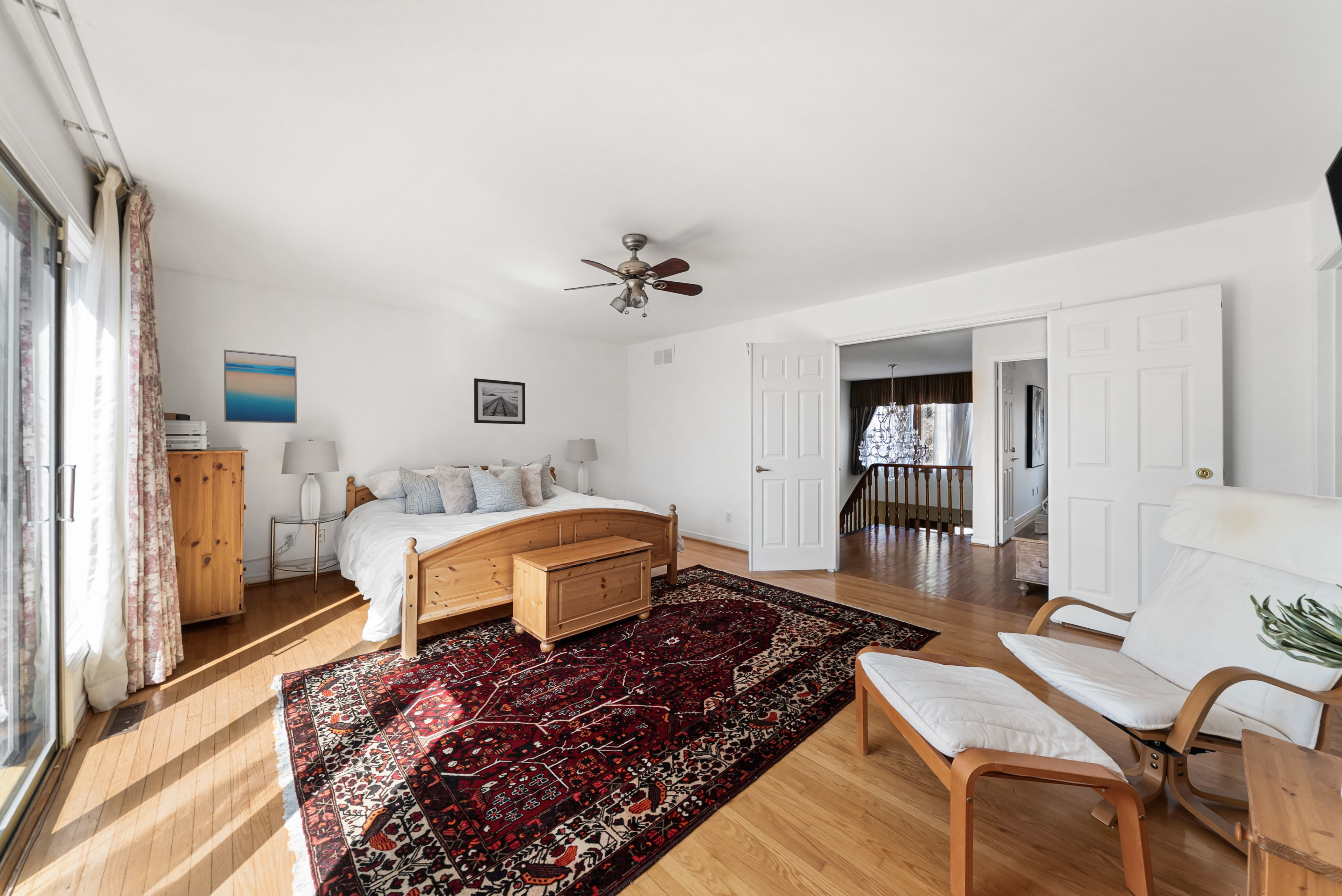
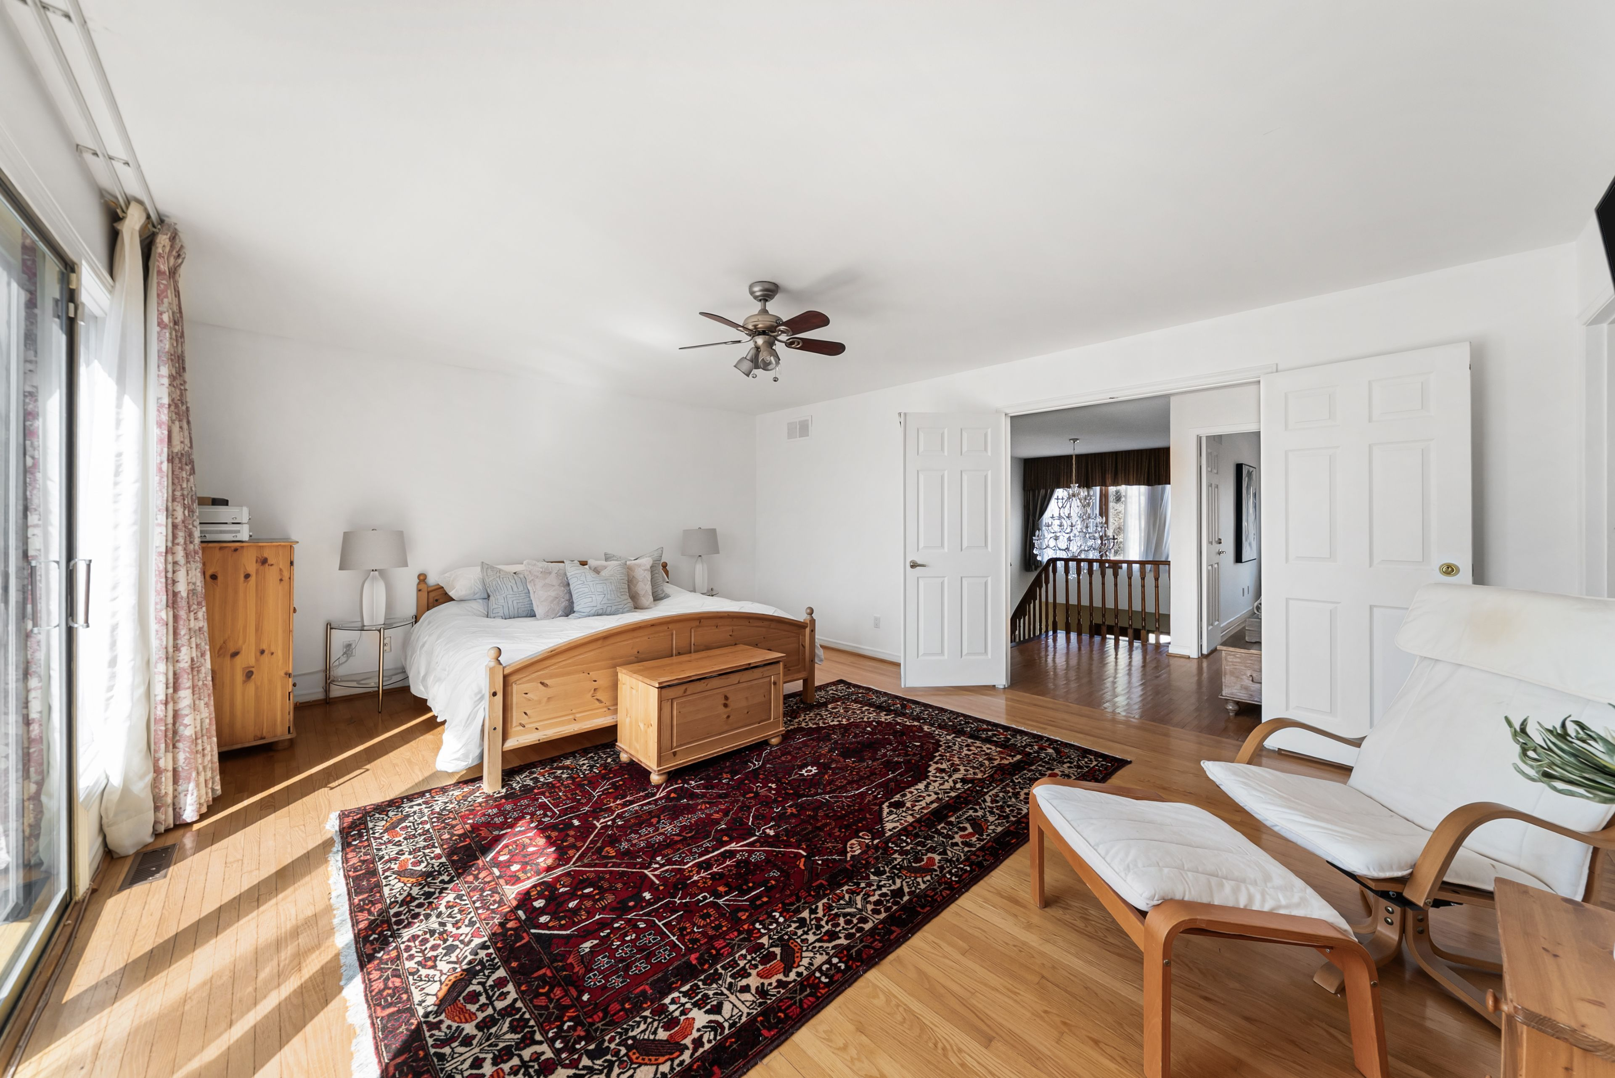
- wall art [223,349,297,424]
- wall art [474,378,526,425]
